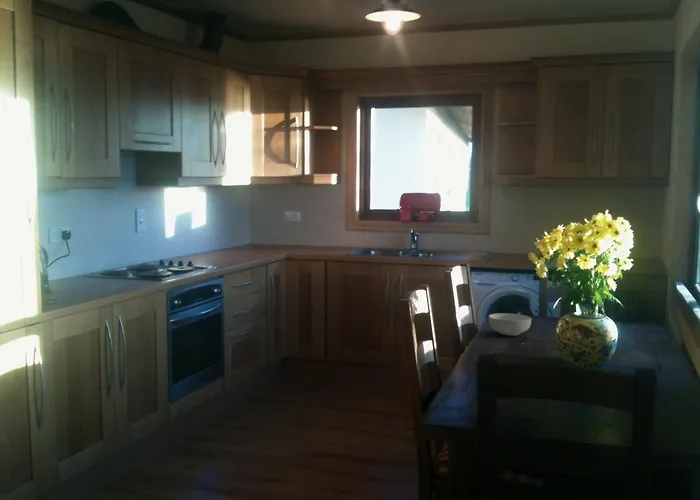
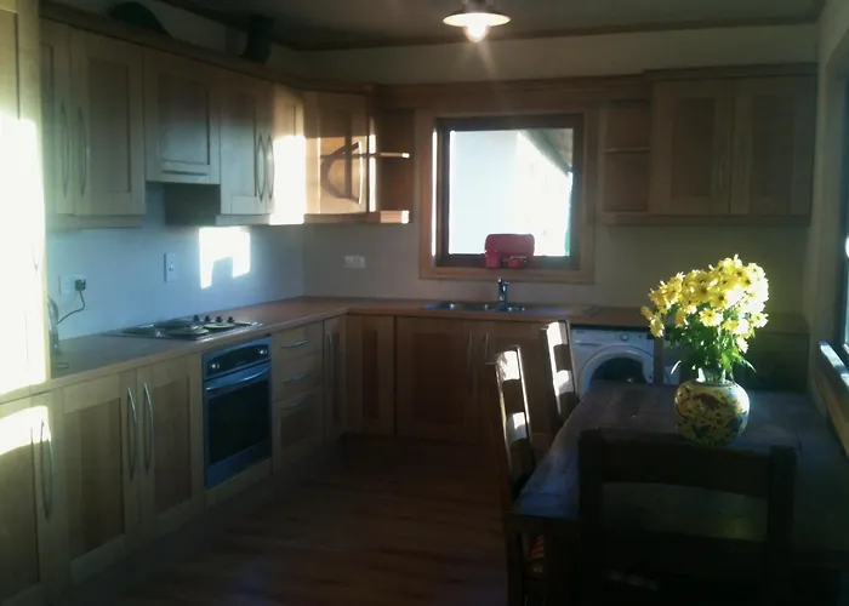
- cereal bowl [488,312,532,336]
